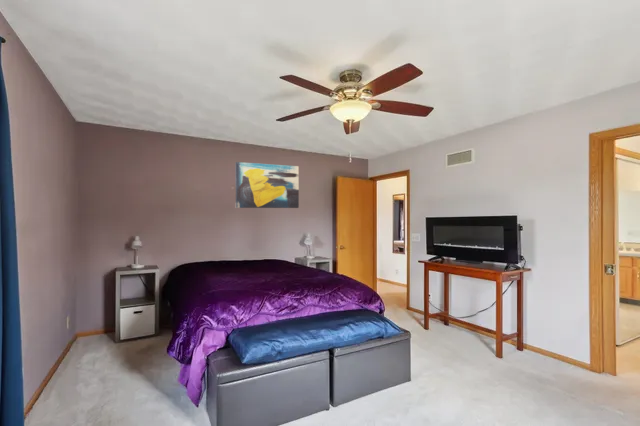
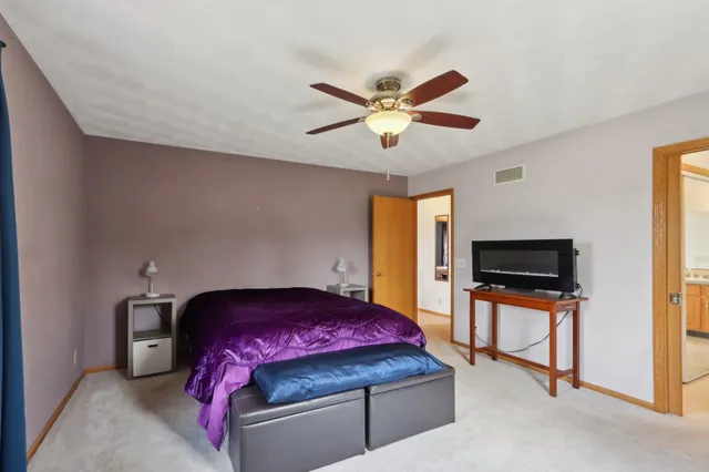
- wall art [234,161,300,209]
